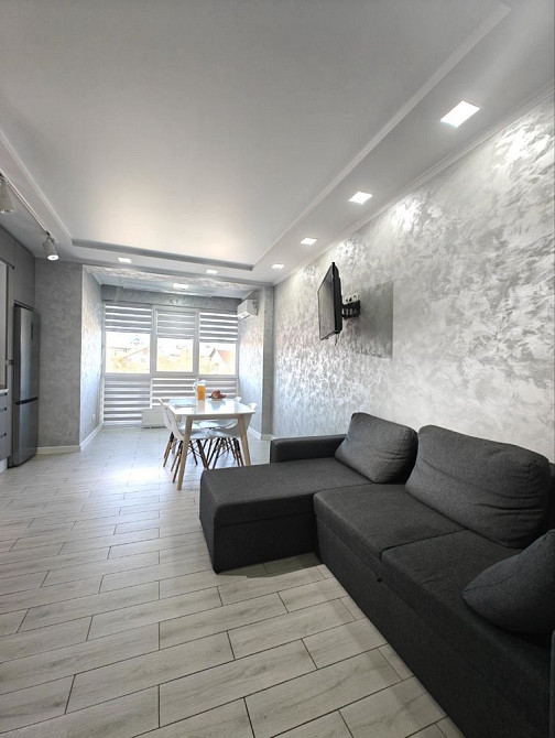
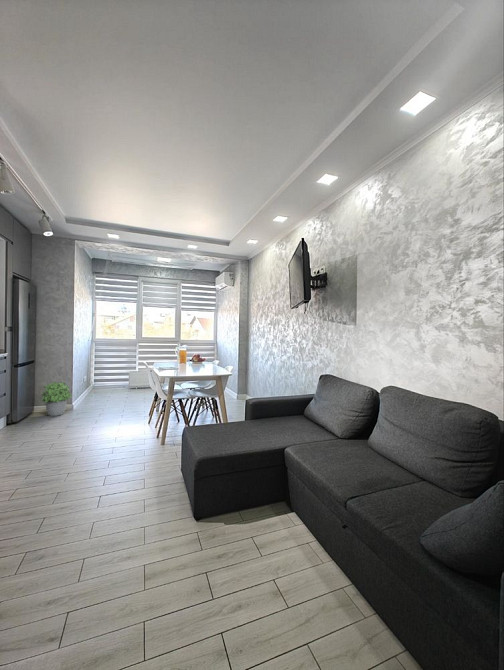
+ potted plant [40,381,73,417]
